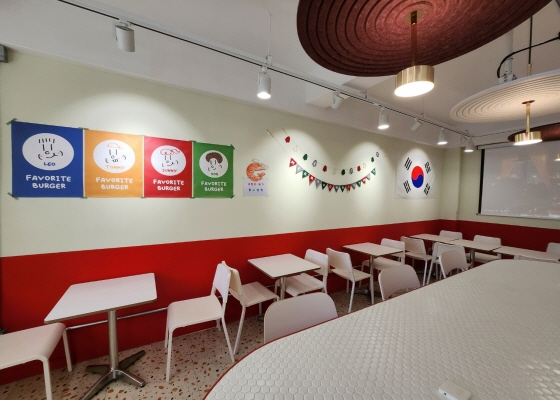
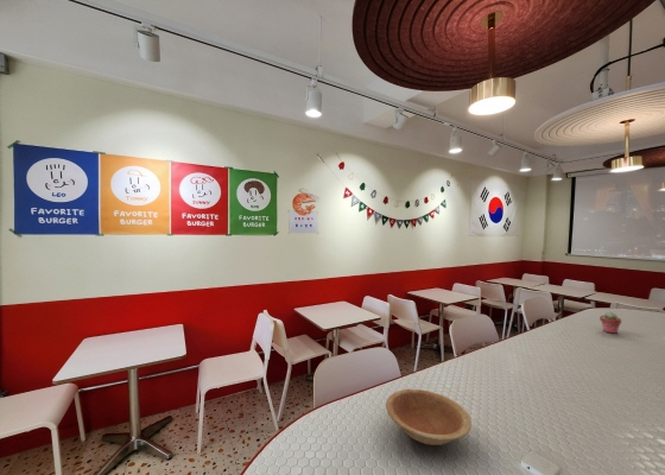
+ bowl [385,388,473,446]
+ potted succulent [598,311,622,335]
